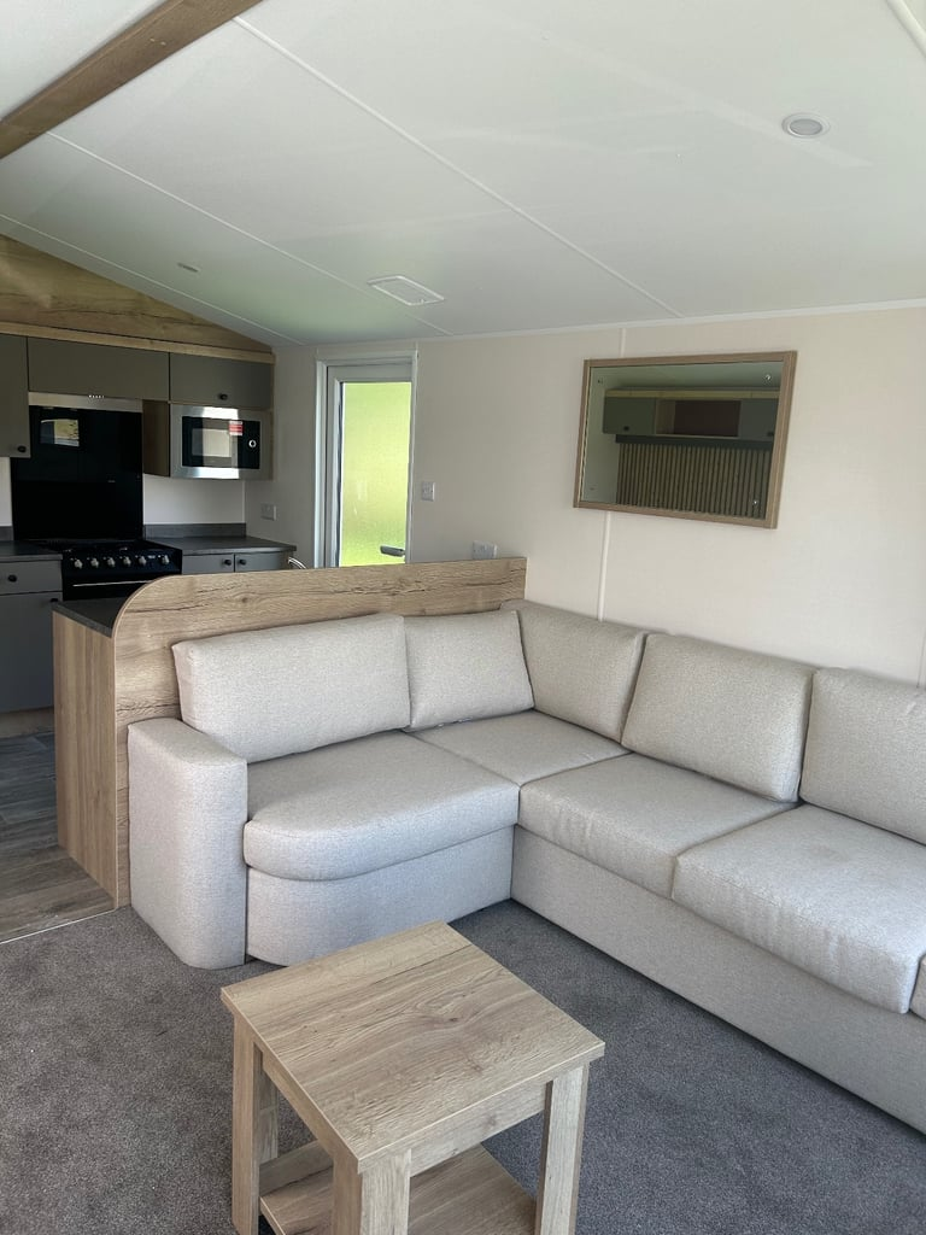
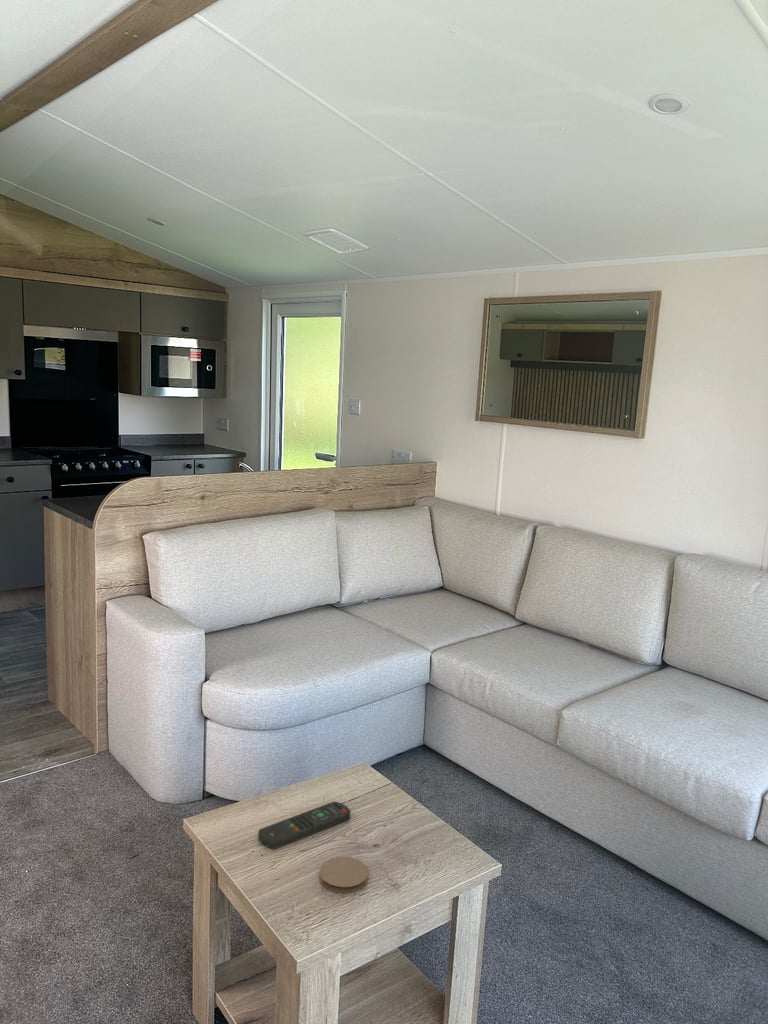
+ remote control [257,800,351,850]
+ coaster [318,856,369,894]
